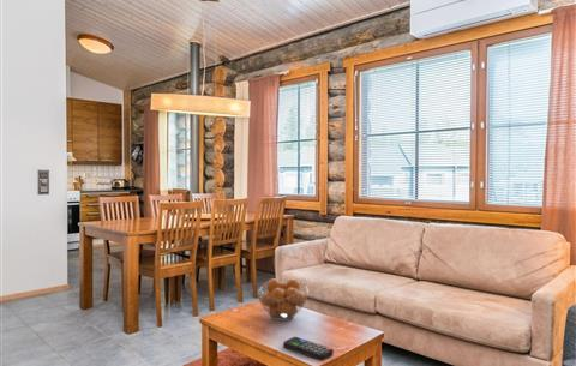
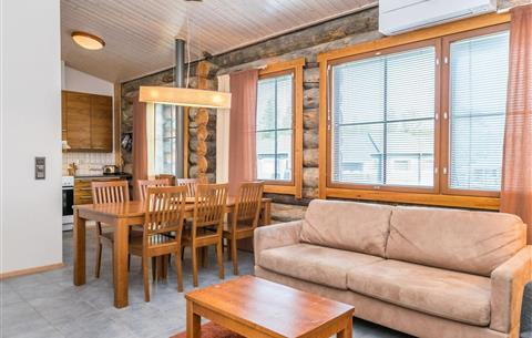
- remote control [282,336,335,361]
- fruit basket [257,277,310,322]
